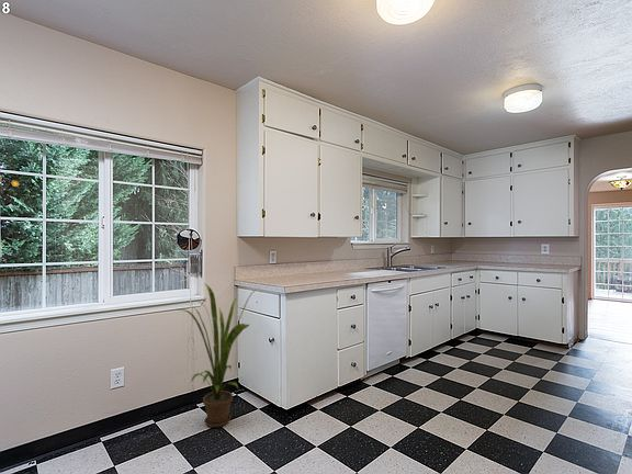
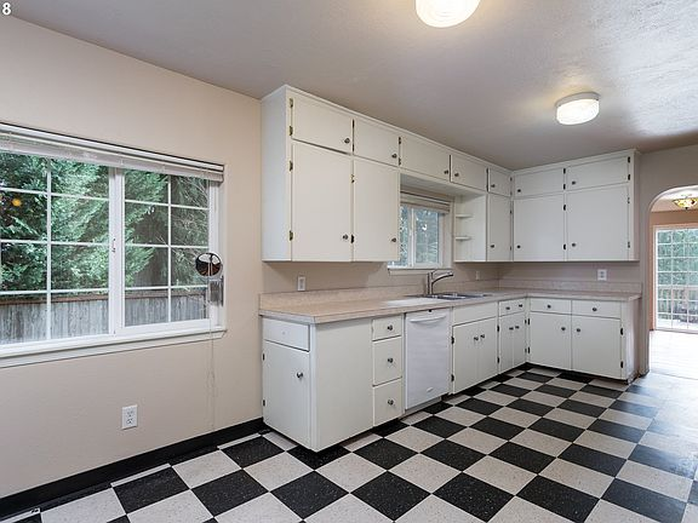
- house plant [178,282,257,428]
